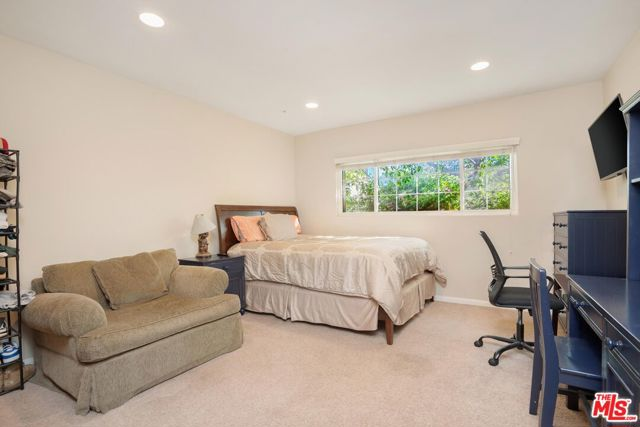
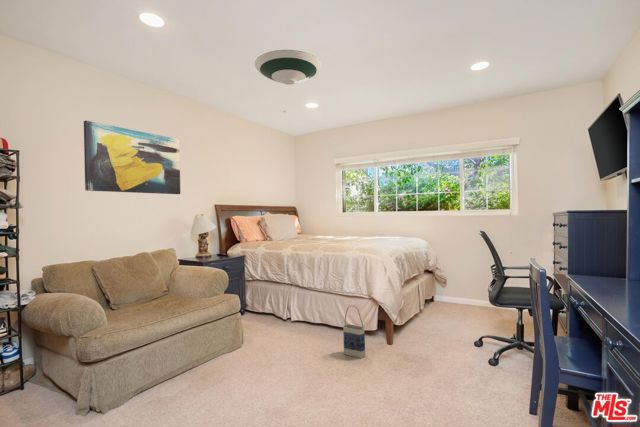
+ bag [342,304,366,359]
+ wall art [83,120,181,195]
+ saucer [254,49,323,86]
